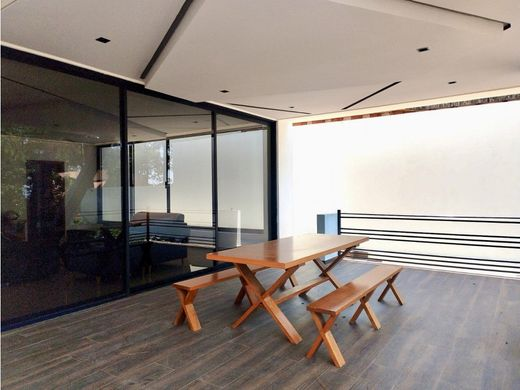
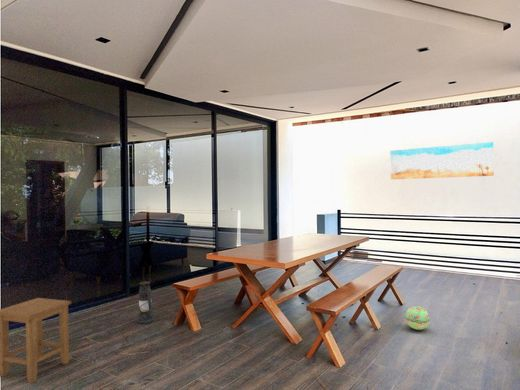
+ wall art [389,141,495,180]
+ lantern [136,281,159,324]
+ stool [0,297,72,384]
+ ball [404,305,431,331]
